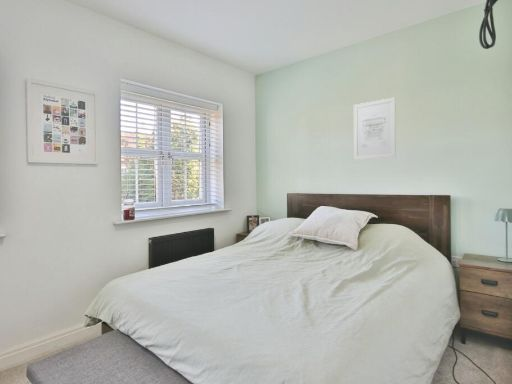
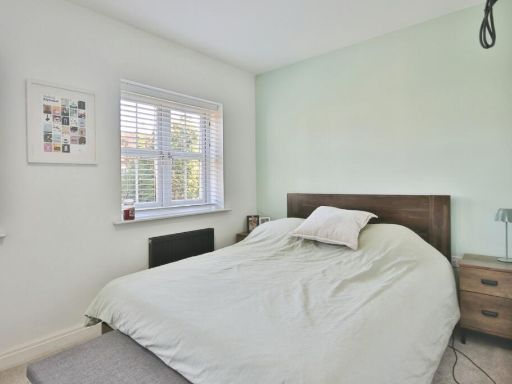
- wall art [353,96,397,161]
